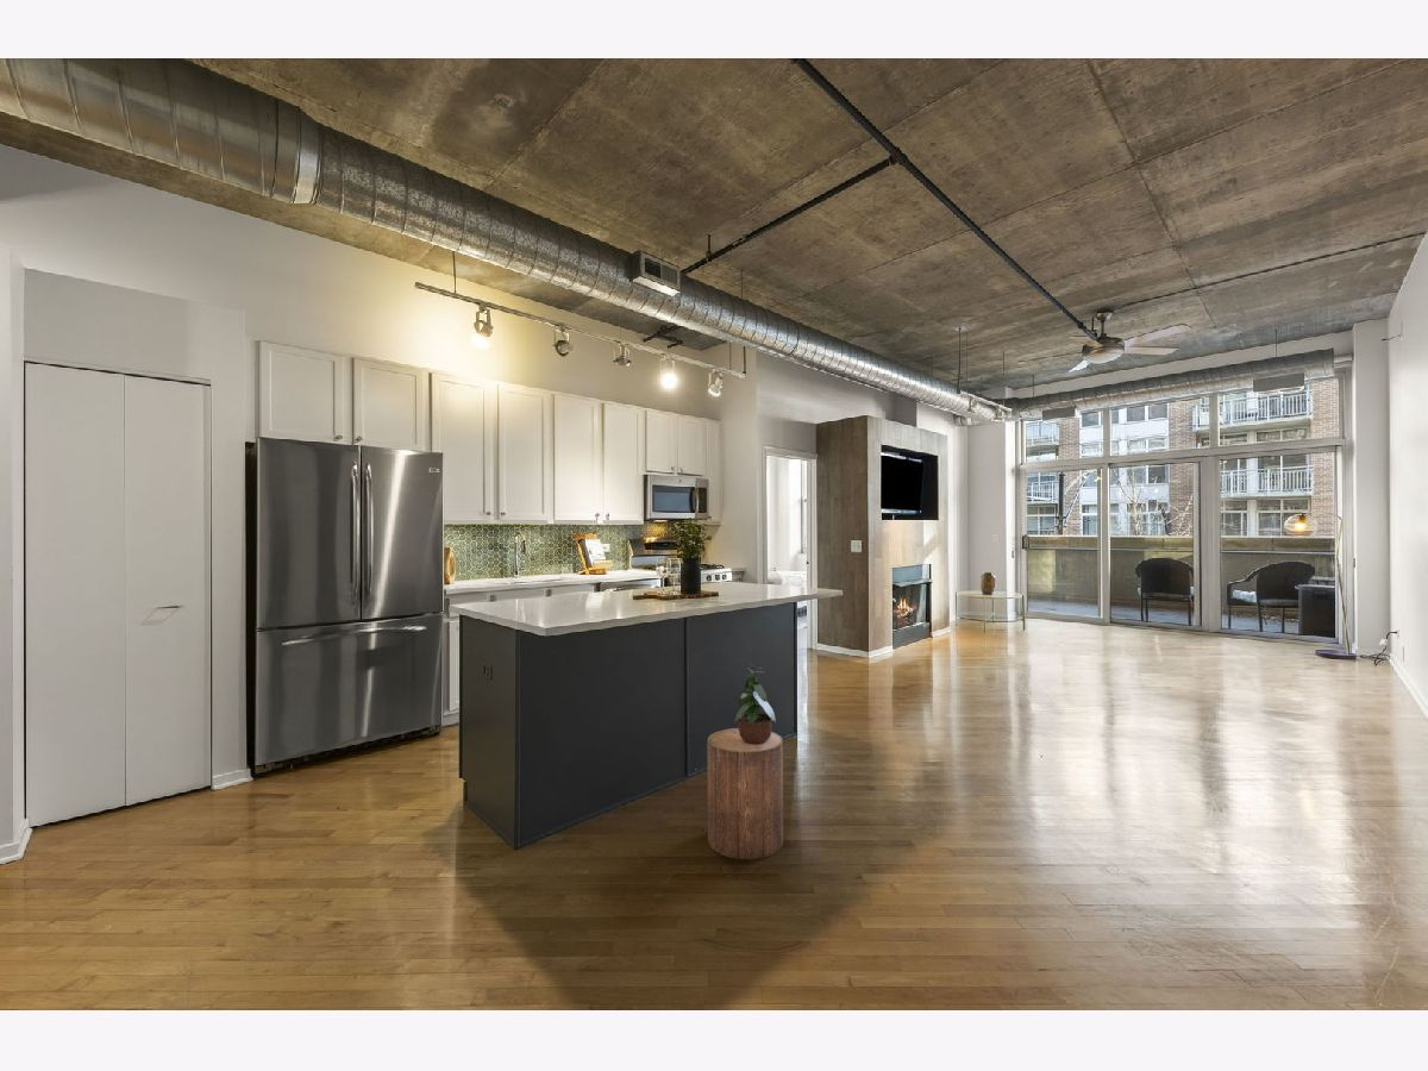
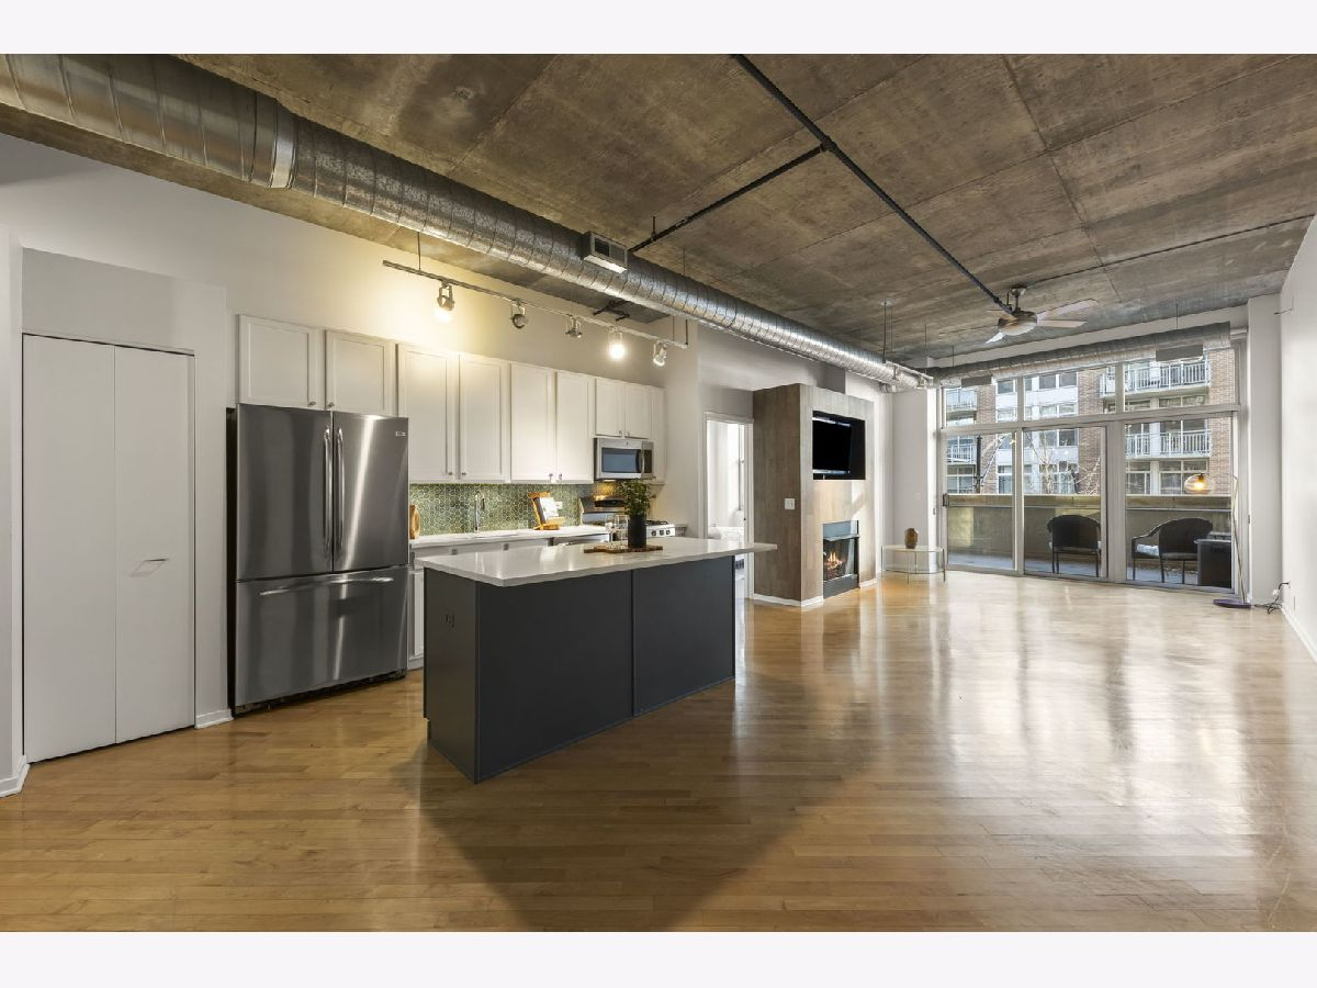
- potted plant [733,660,777,745]
- stool [706,727,784,860]
